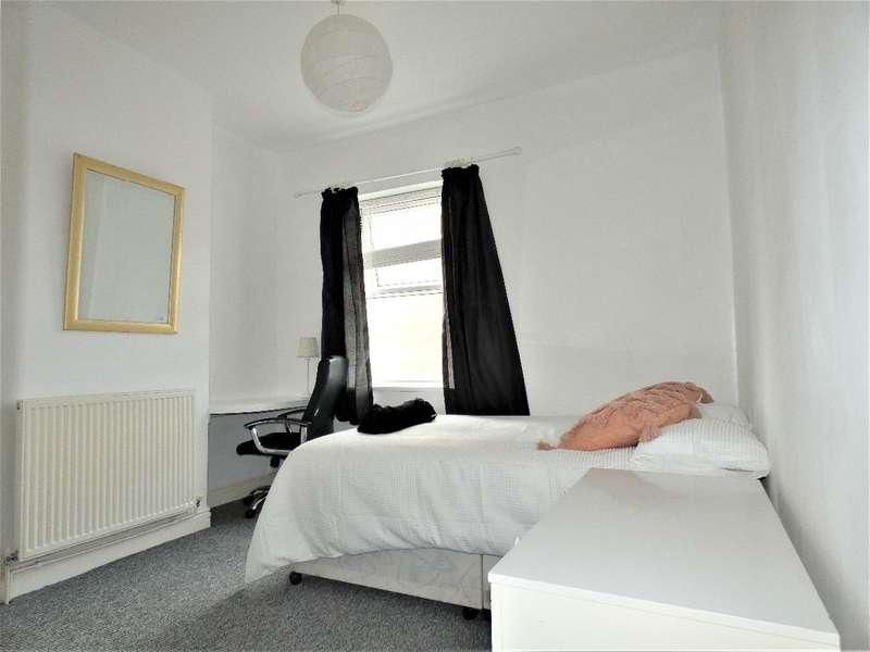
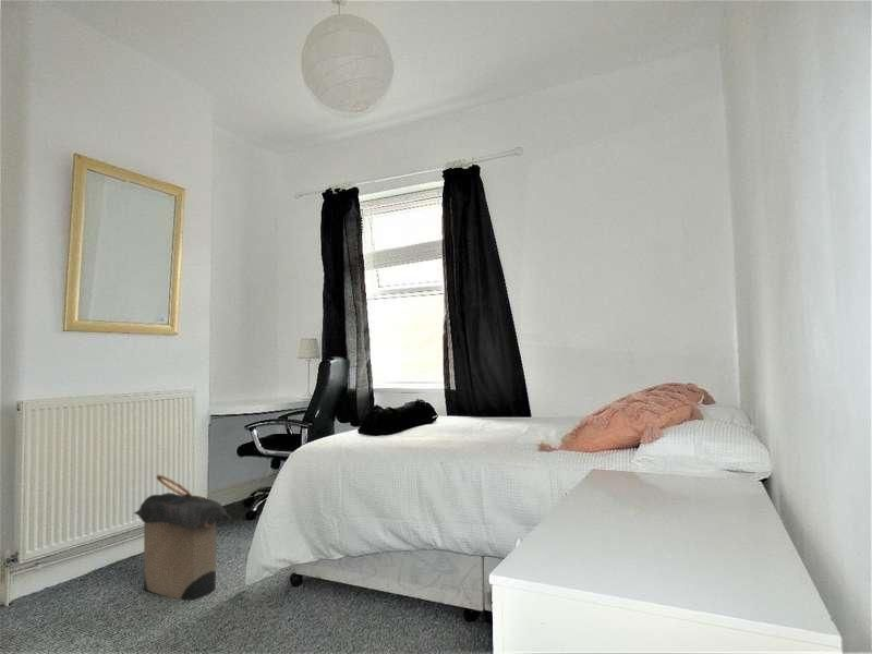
+ laundry hamper [132,474,232,602]
